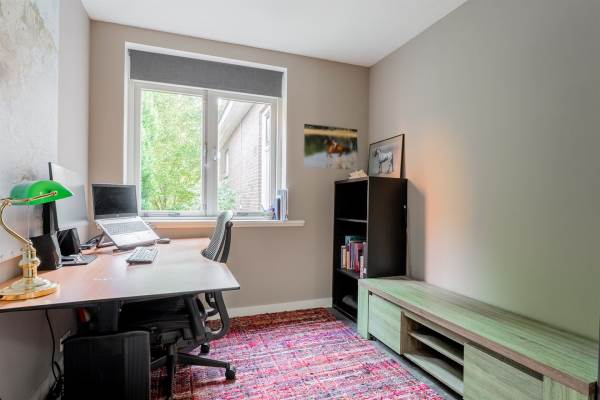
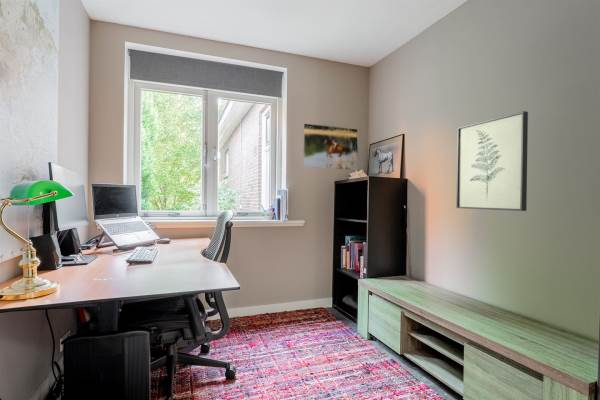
+ wall art [455,110,529,212]
